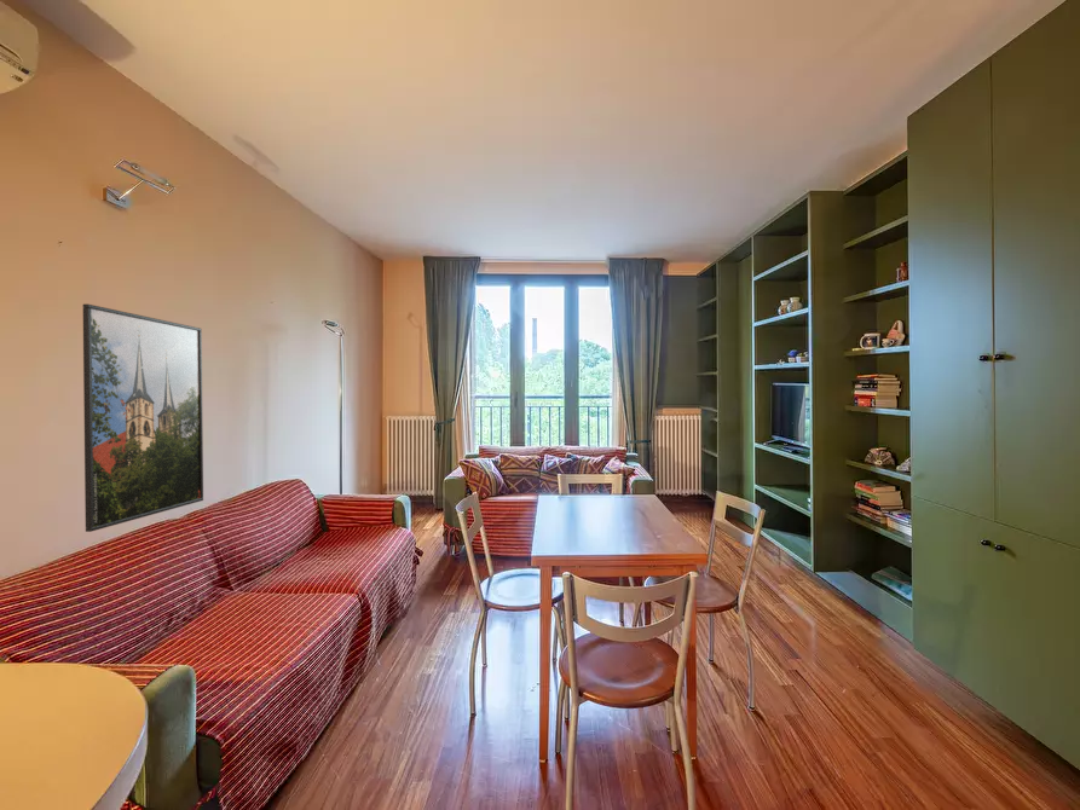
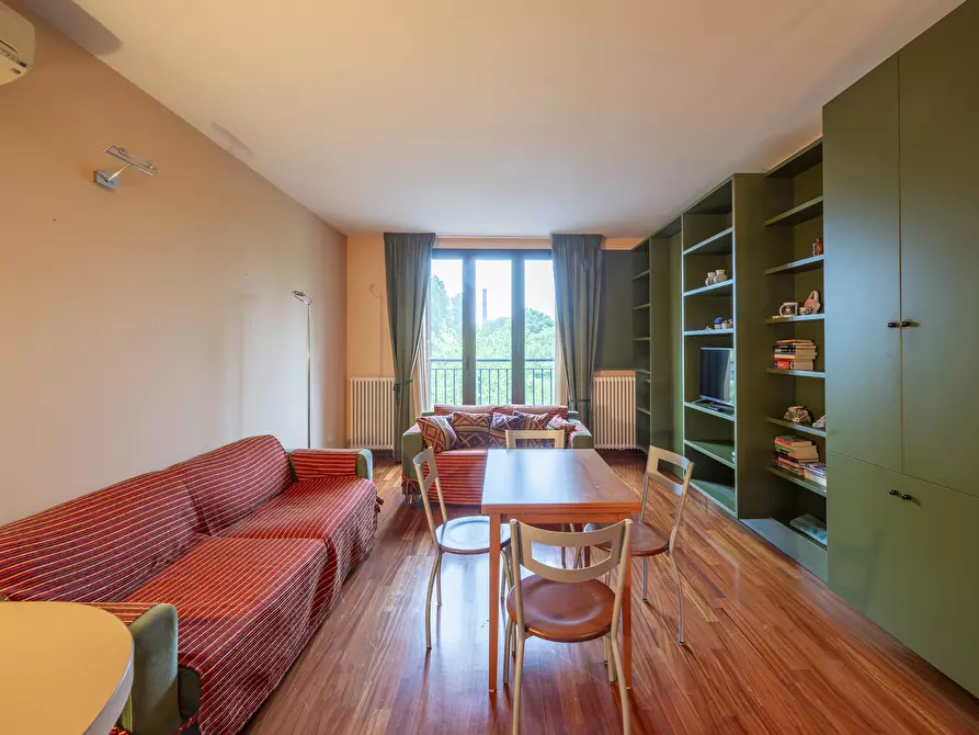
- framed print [82,302,204,533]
